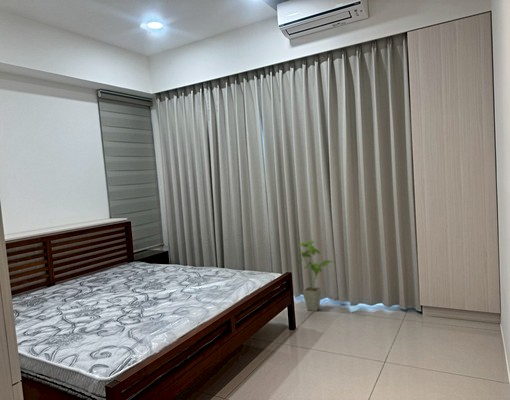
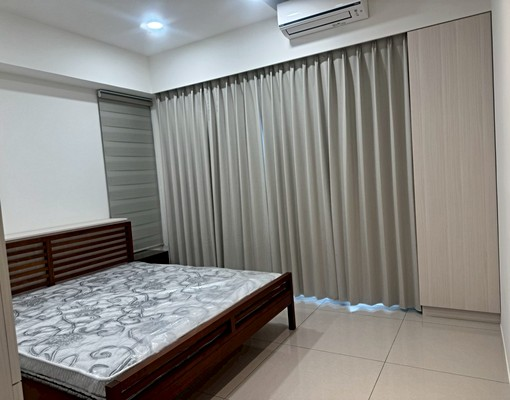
- house plant [297,240,337,312]
